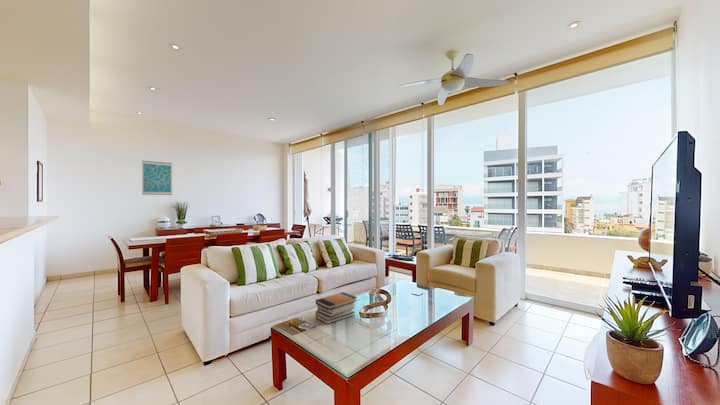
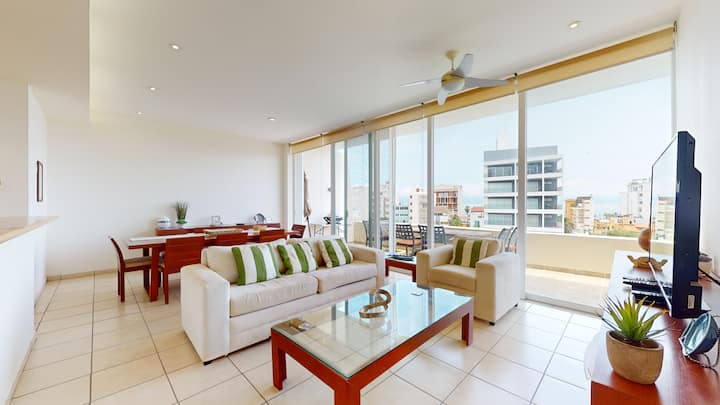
- book stack [315,291,358,325]
- wall art [141,160,173,196]
